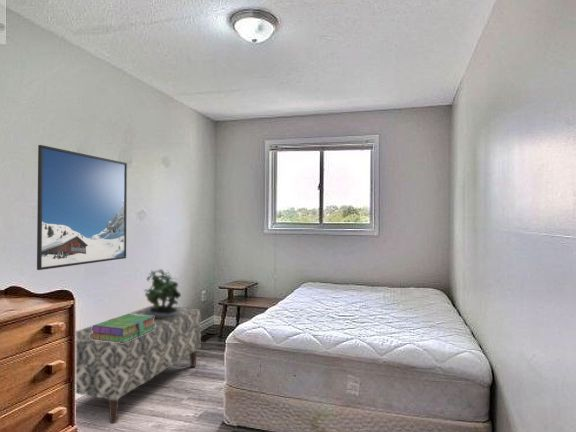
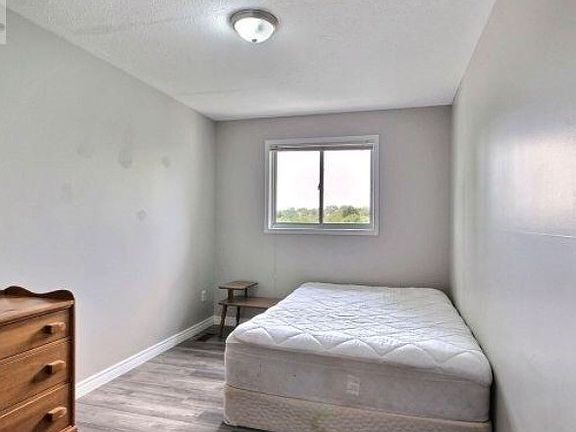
- bench [75,305,202,424]
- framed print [36,144,128,271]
- potted plant [143,268,182,321]
- stack of books [90,313,156,343]
